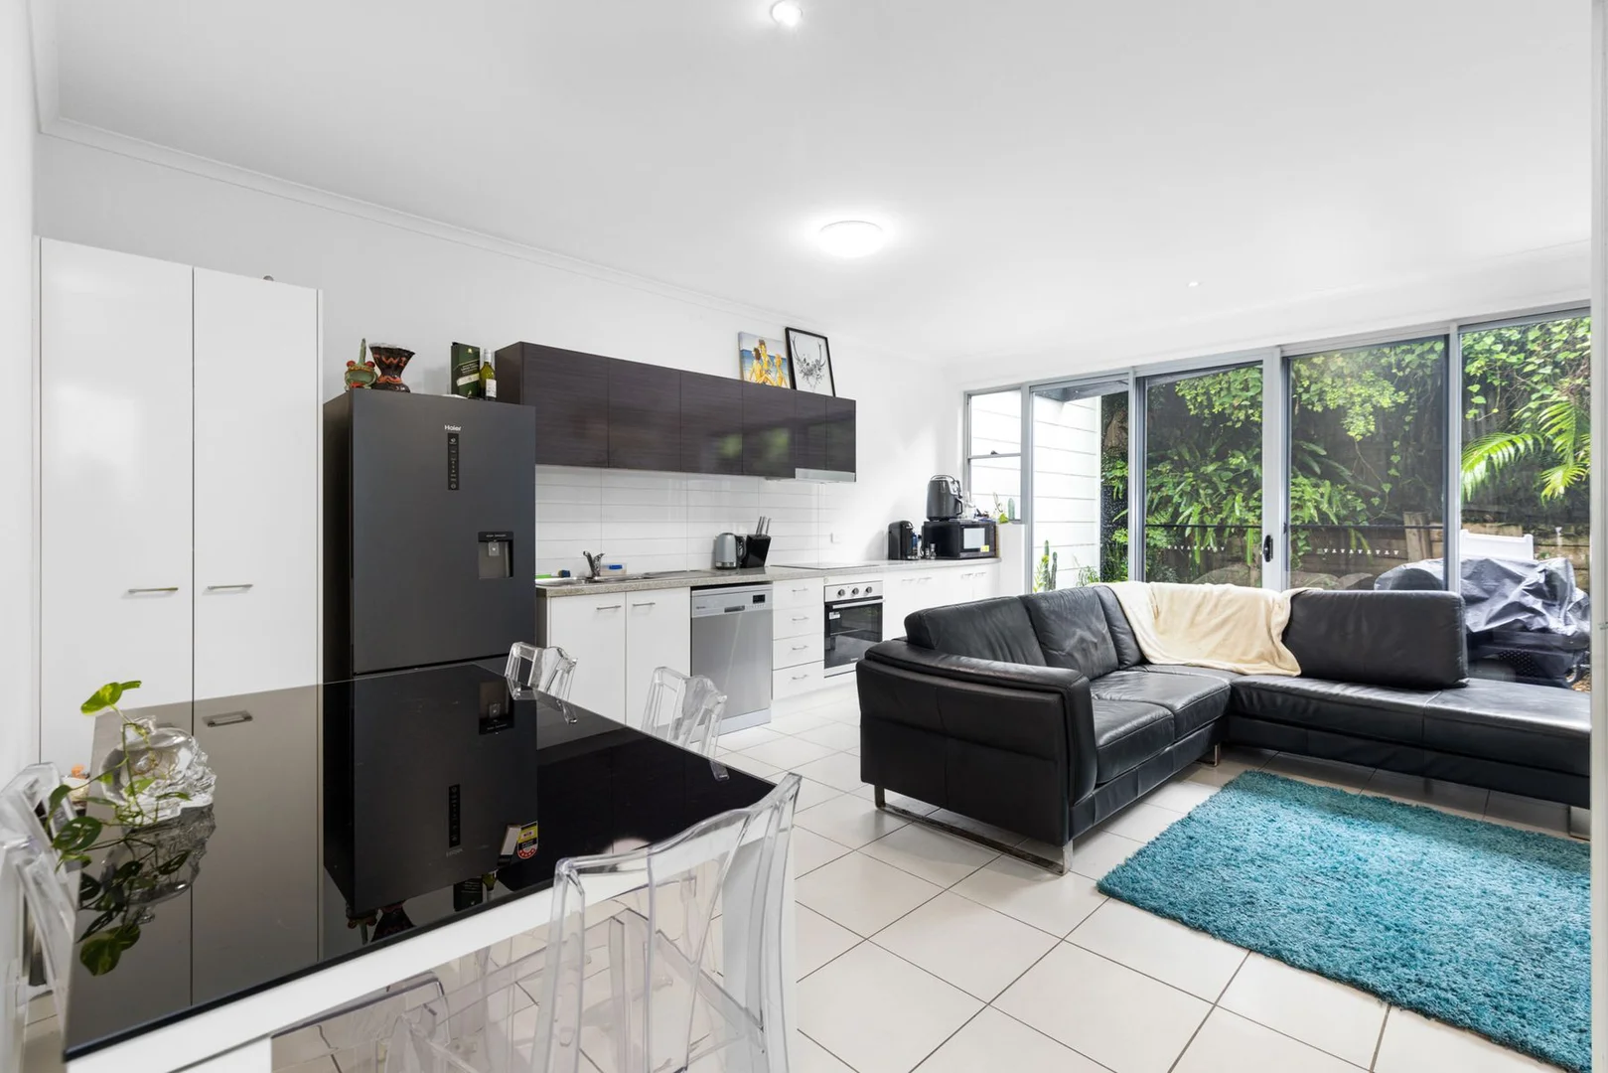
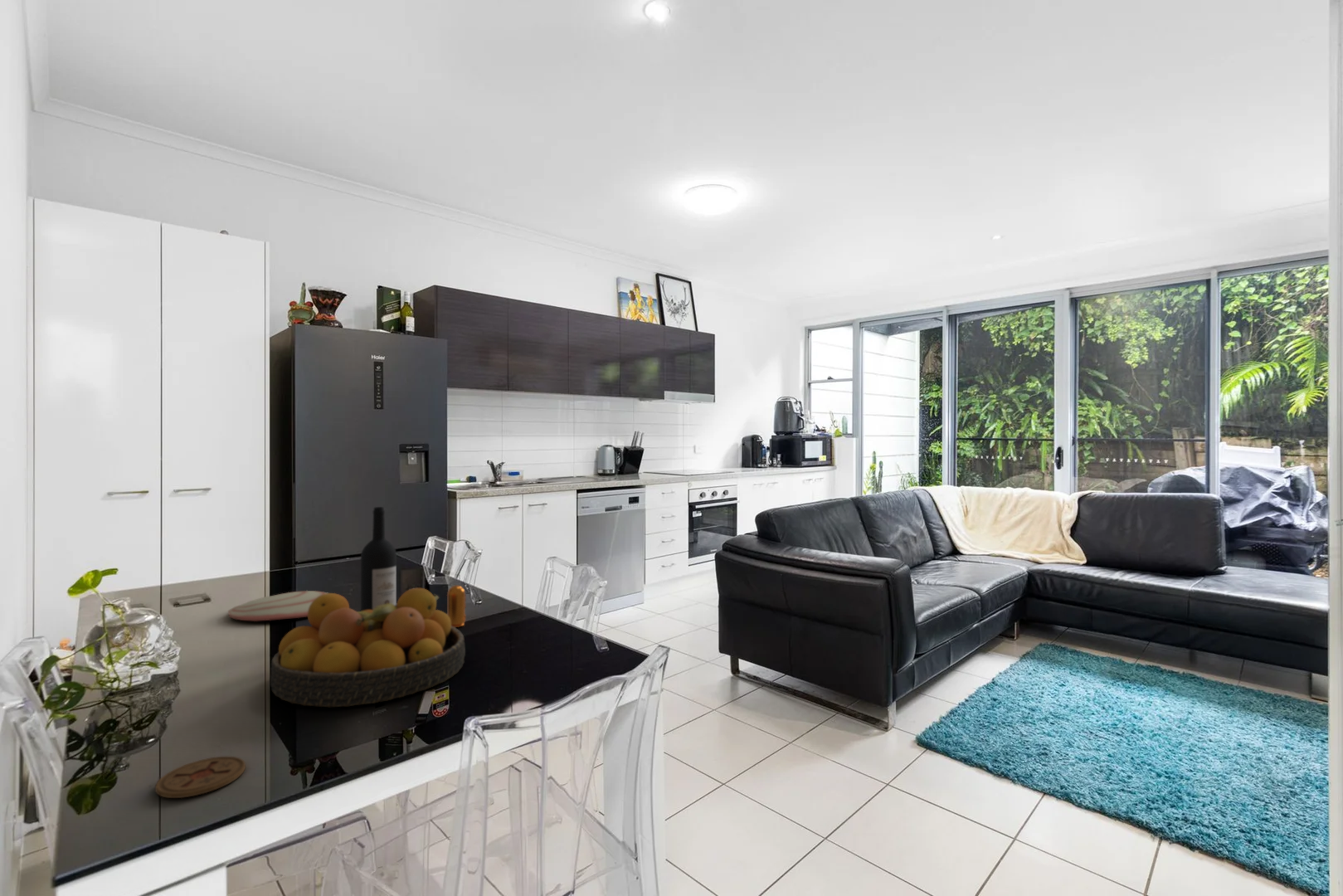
+ pepper shaker [446,584,466,628]
+ fruit bowl [270,587,466,708]
+ plate [227,590,347,622]
+ wine bottle [360,506,397,611]
+ coaster [154,756,246,799]
